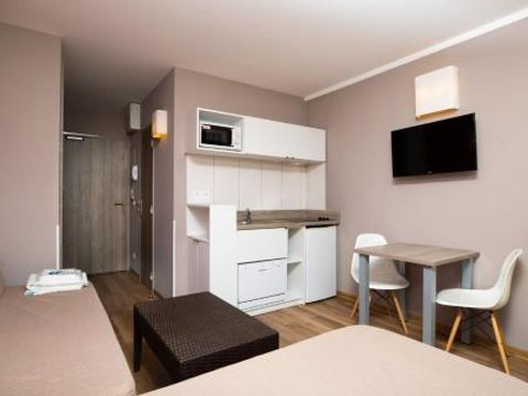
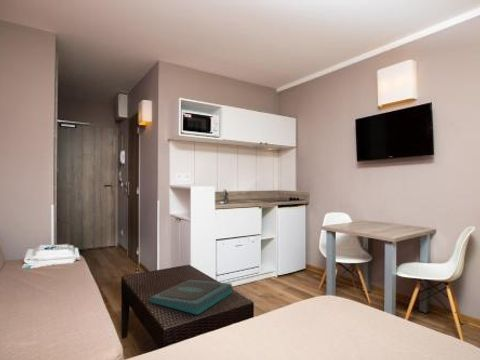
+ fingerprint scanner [148,279,234,316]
